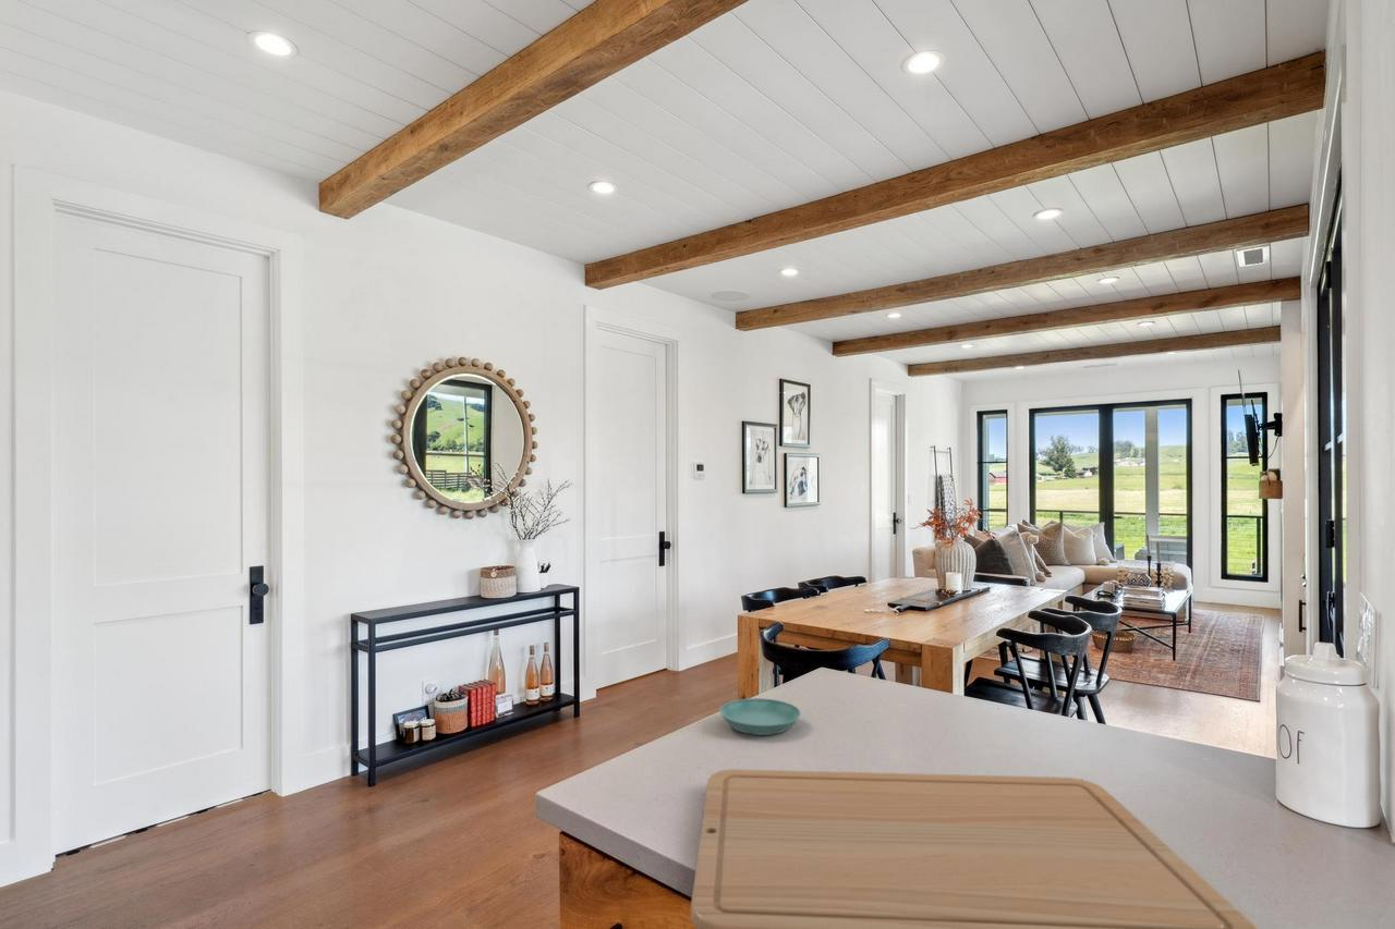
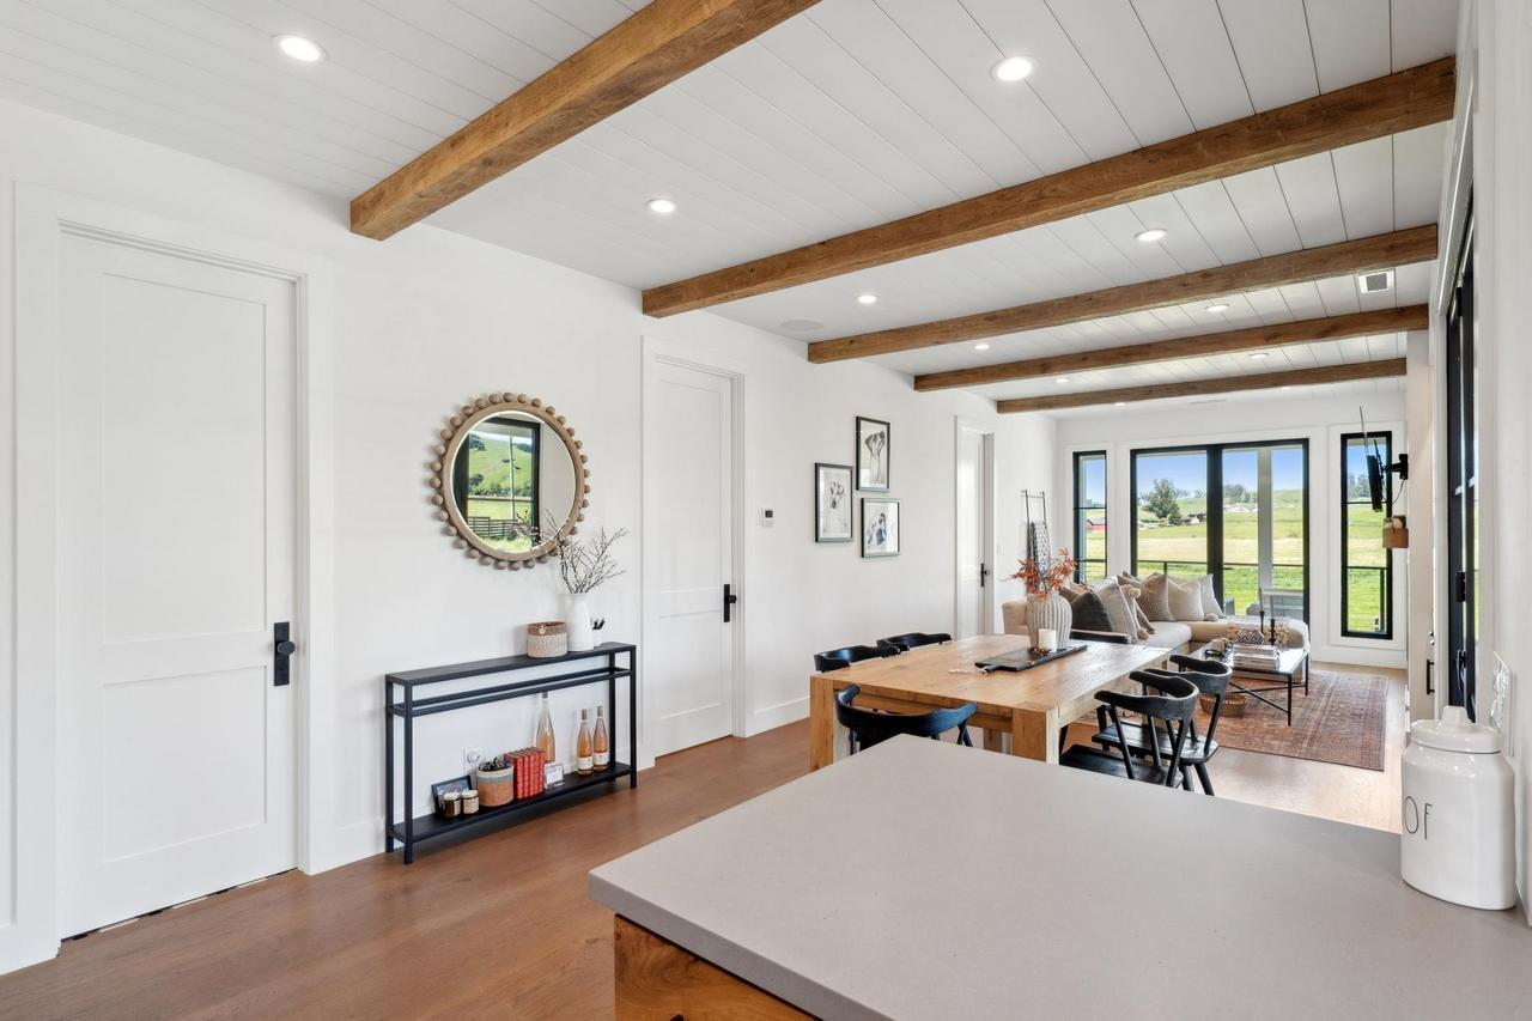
- chopping board [690,768,1259,929]
- saucer [719,697,802,736]
